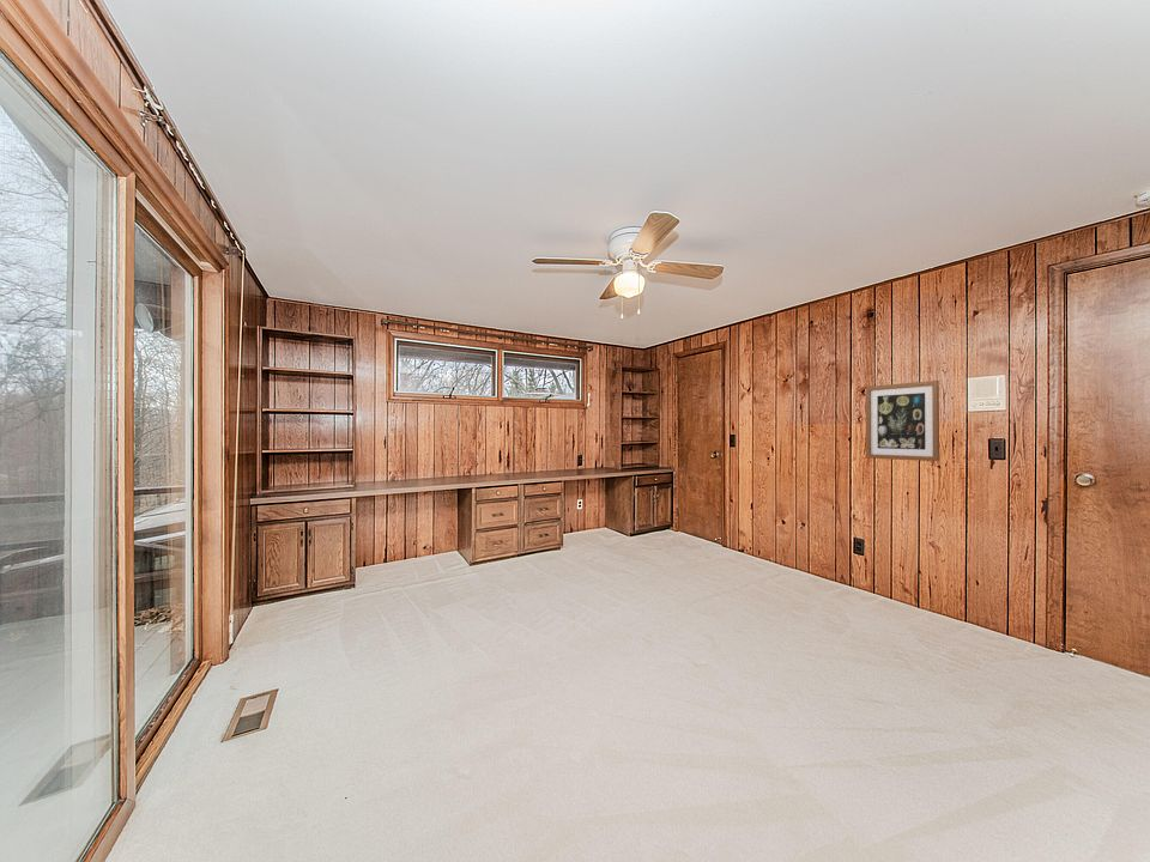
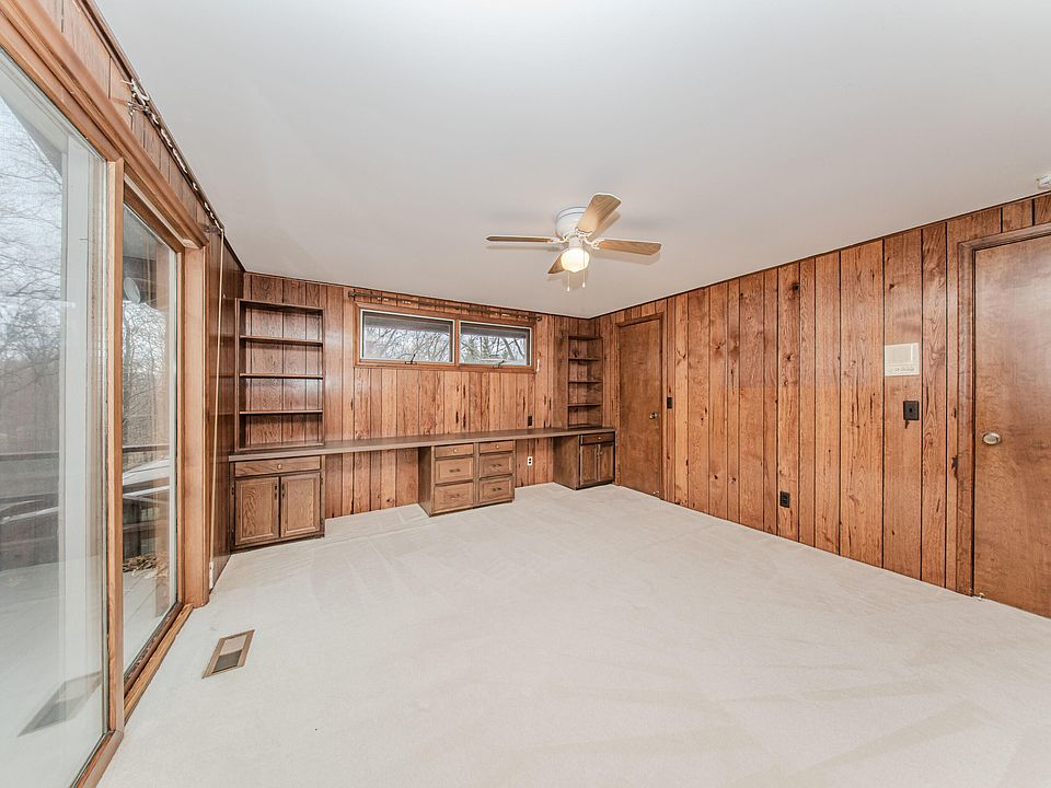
- wall art [865,380,940,462]
